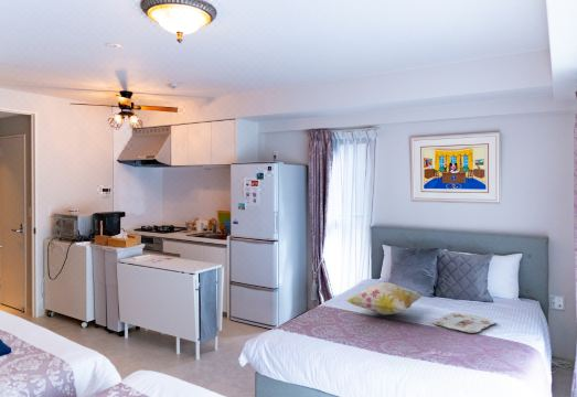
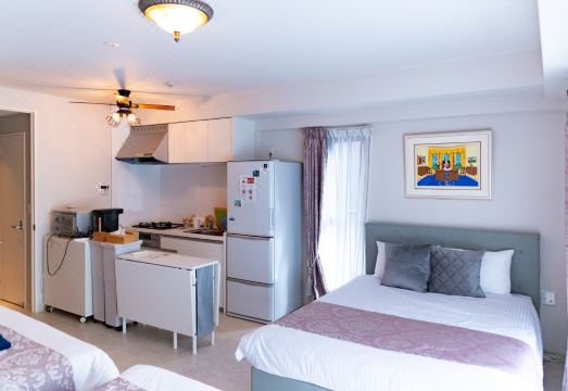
- decorative pillow [344,281,424,316]
- serving tray [431,312,496,334]
